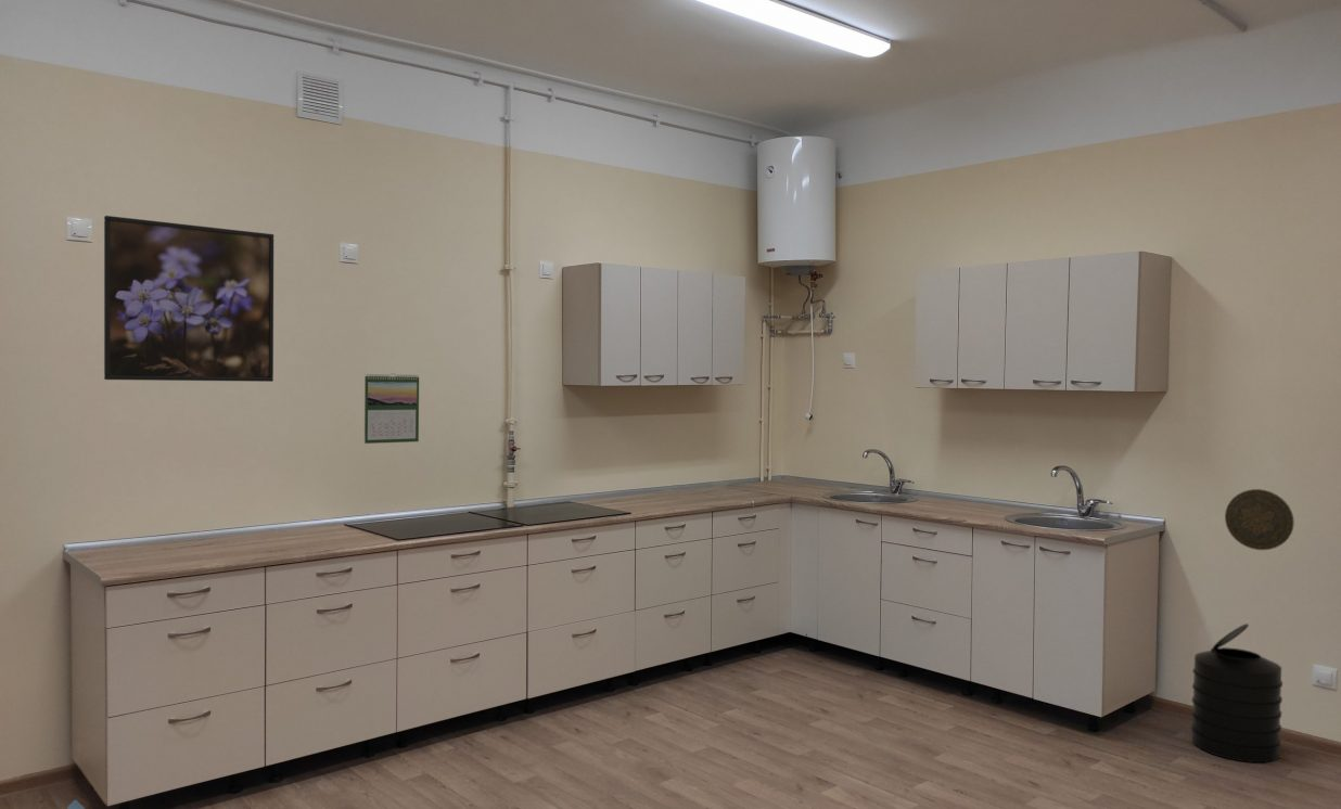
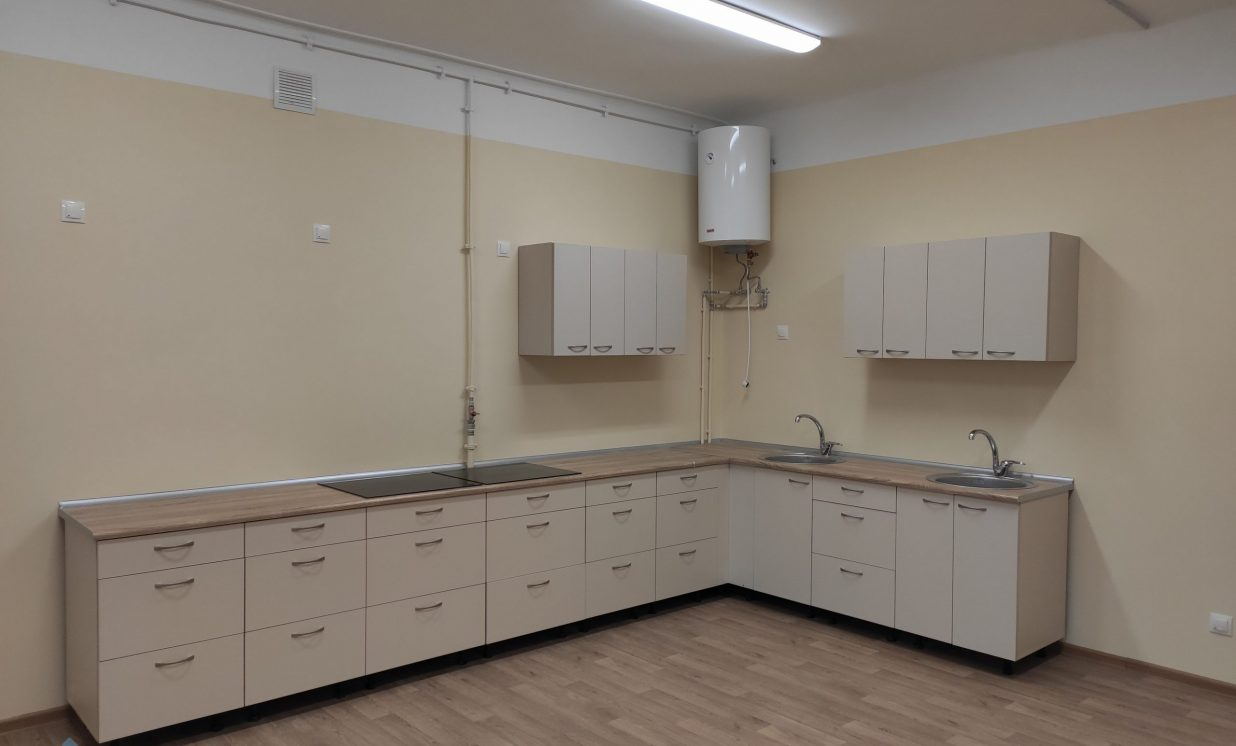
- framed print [103,215,274,383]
- decorative plate [1224,488,1295,551]
- trash can [1190,622,1283,763]
- calendar [363,372,420,445]
